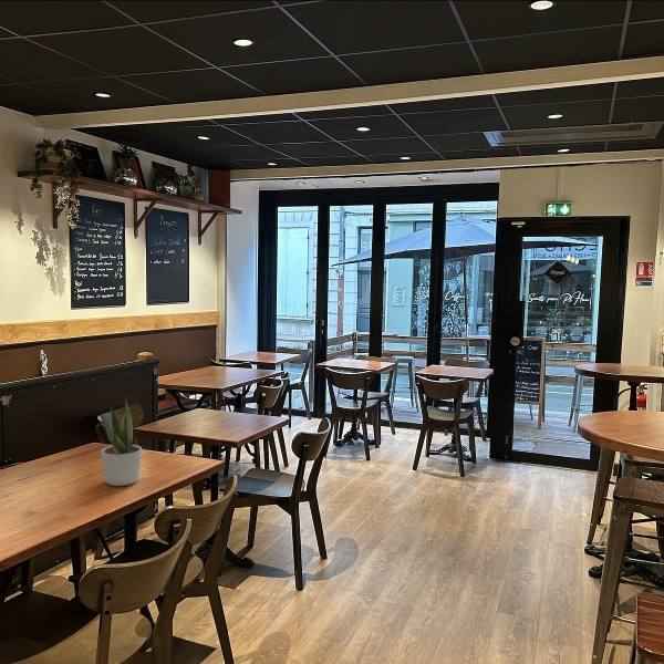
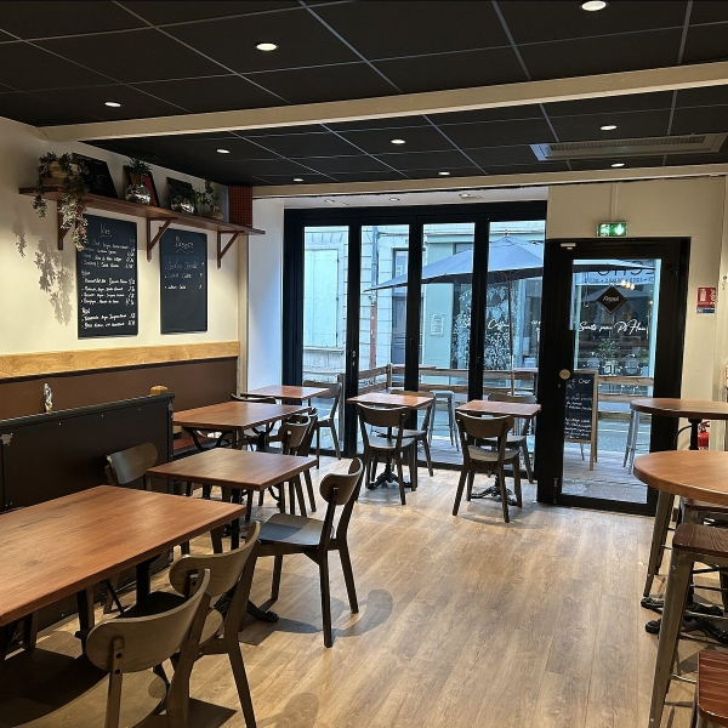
- potted plant [100,395,143,487]
